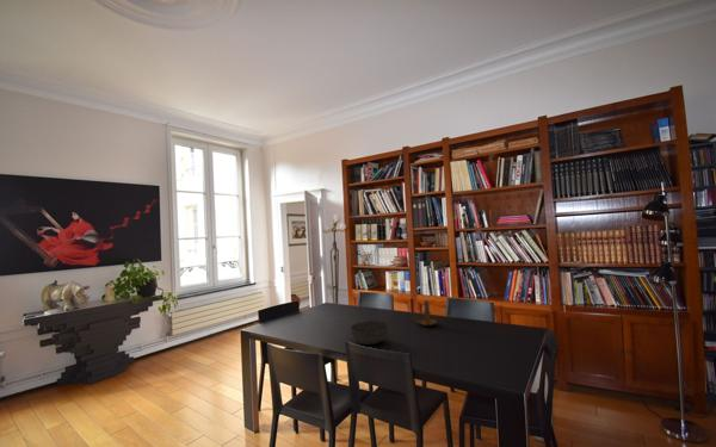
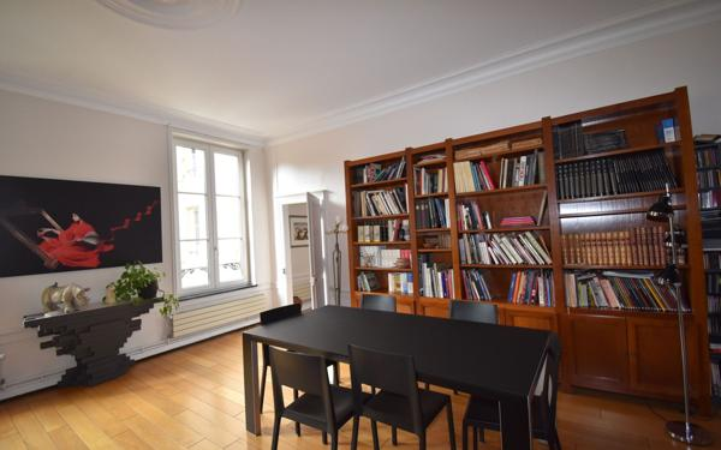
- candle [413,299,438,327]
- bowl [350,319,390,346]
